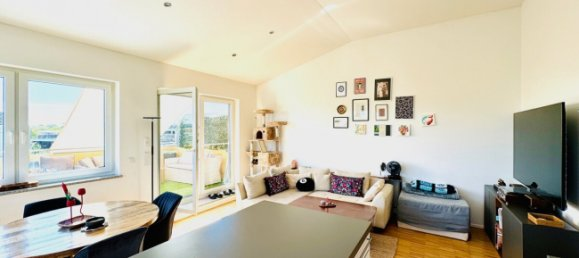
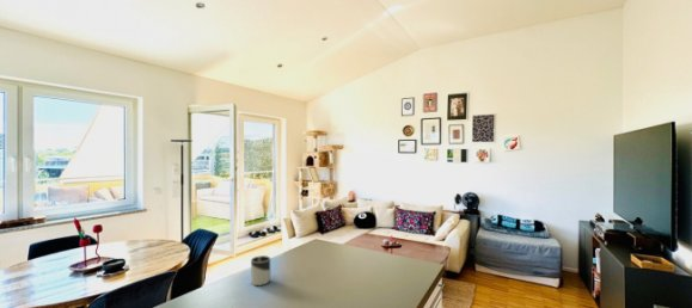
+ cup [250,254,271,287]
